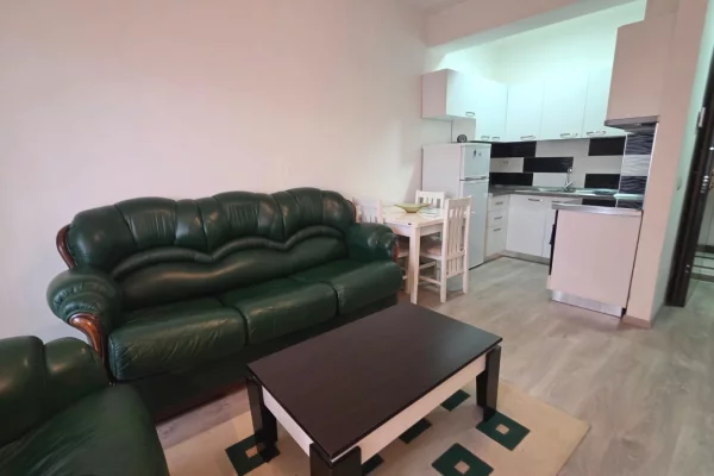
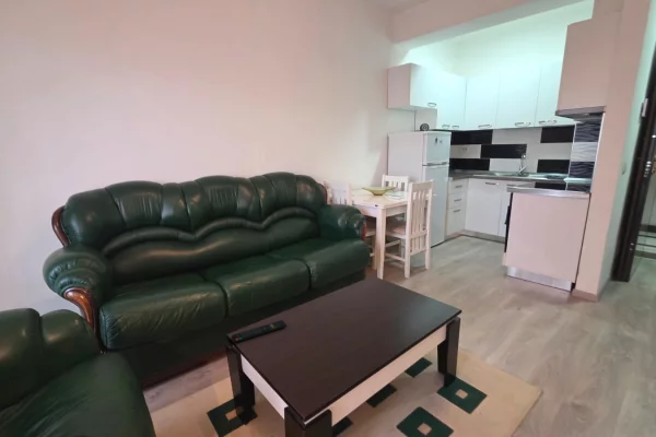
+ remote control [231,319,288,344]
